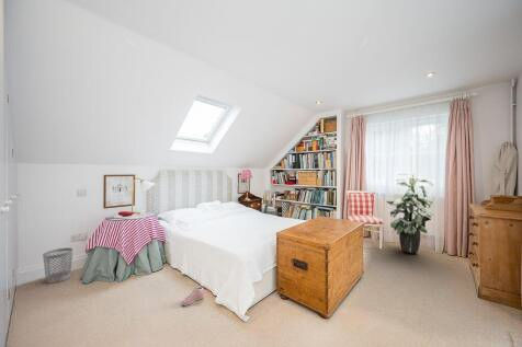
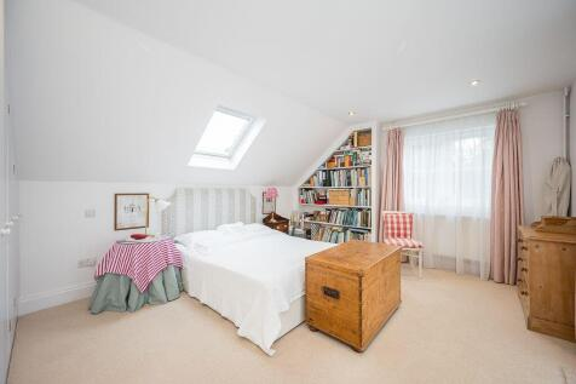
- wastebasket [42,247,75,285]
- sneaker [181,286,205,306]
- indoor plant [385,172,434,254]
